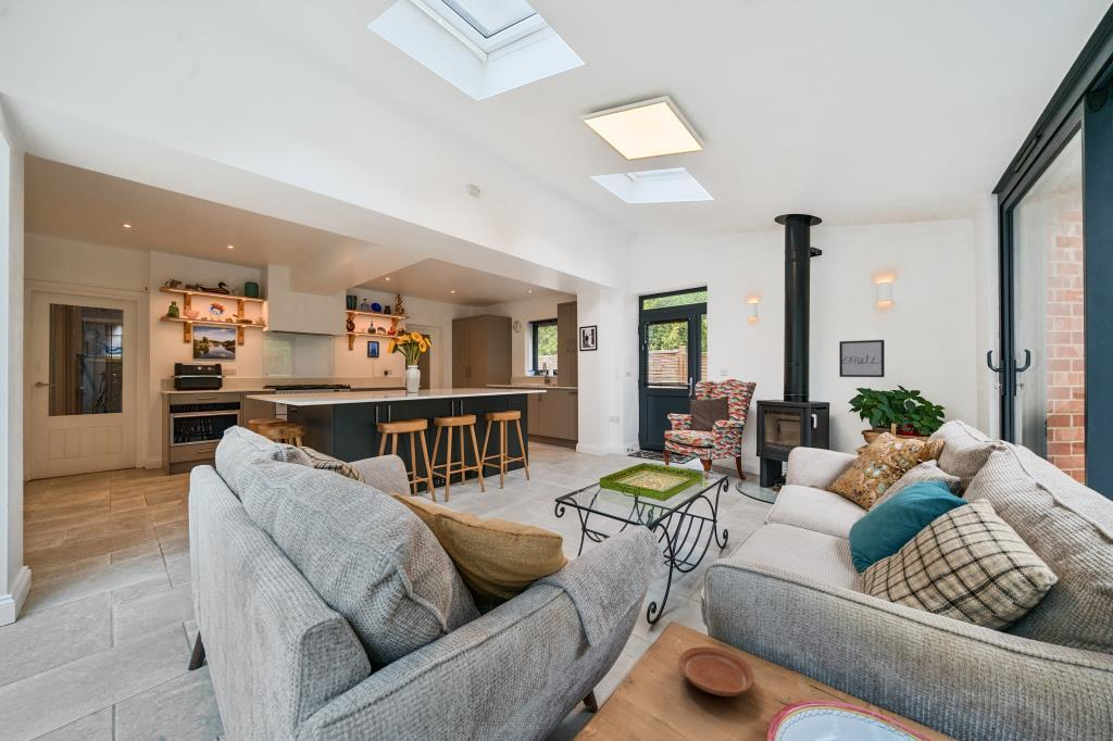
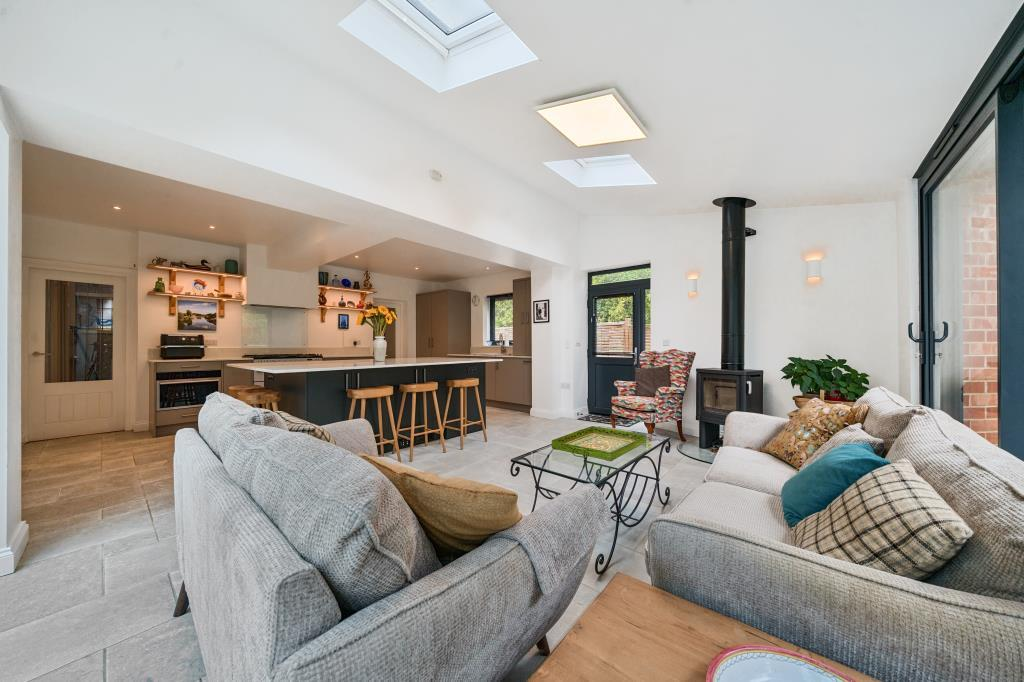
- wall art [838,339,886,378]
- plate [677,645,755,698]
